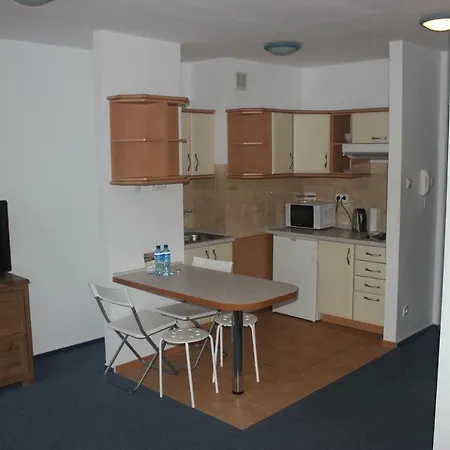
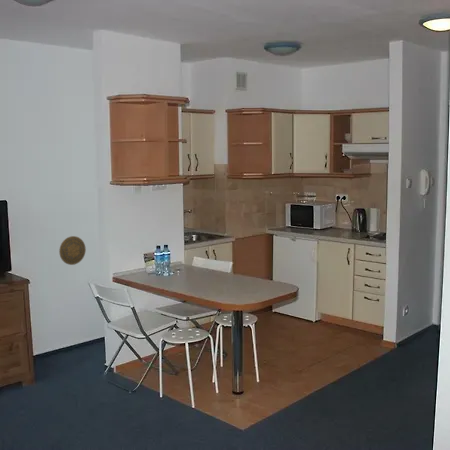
+ decorative plate [58,235,87,266]
